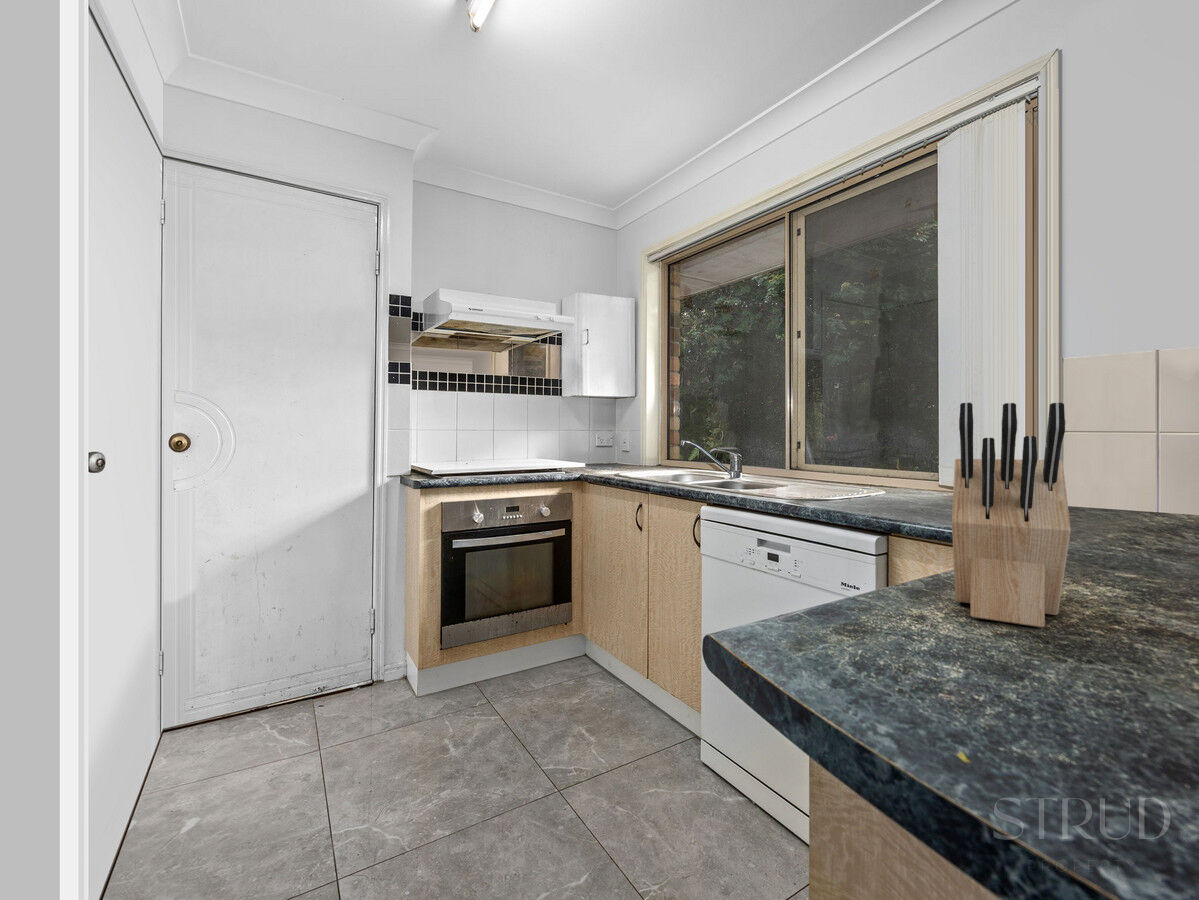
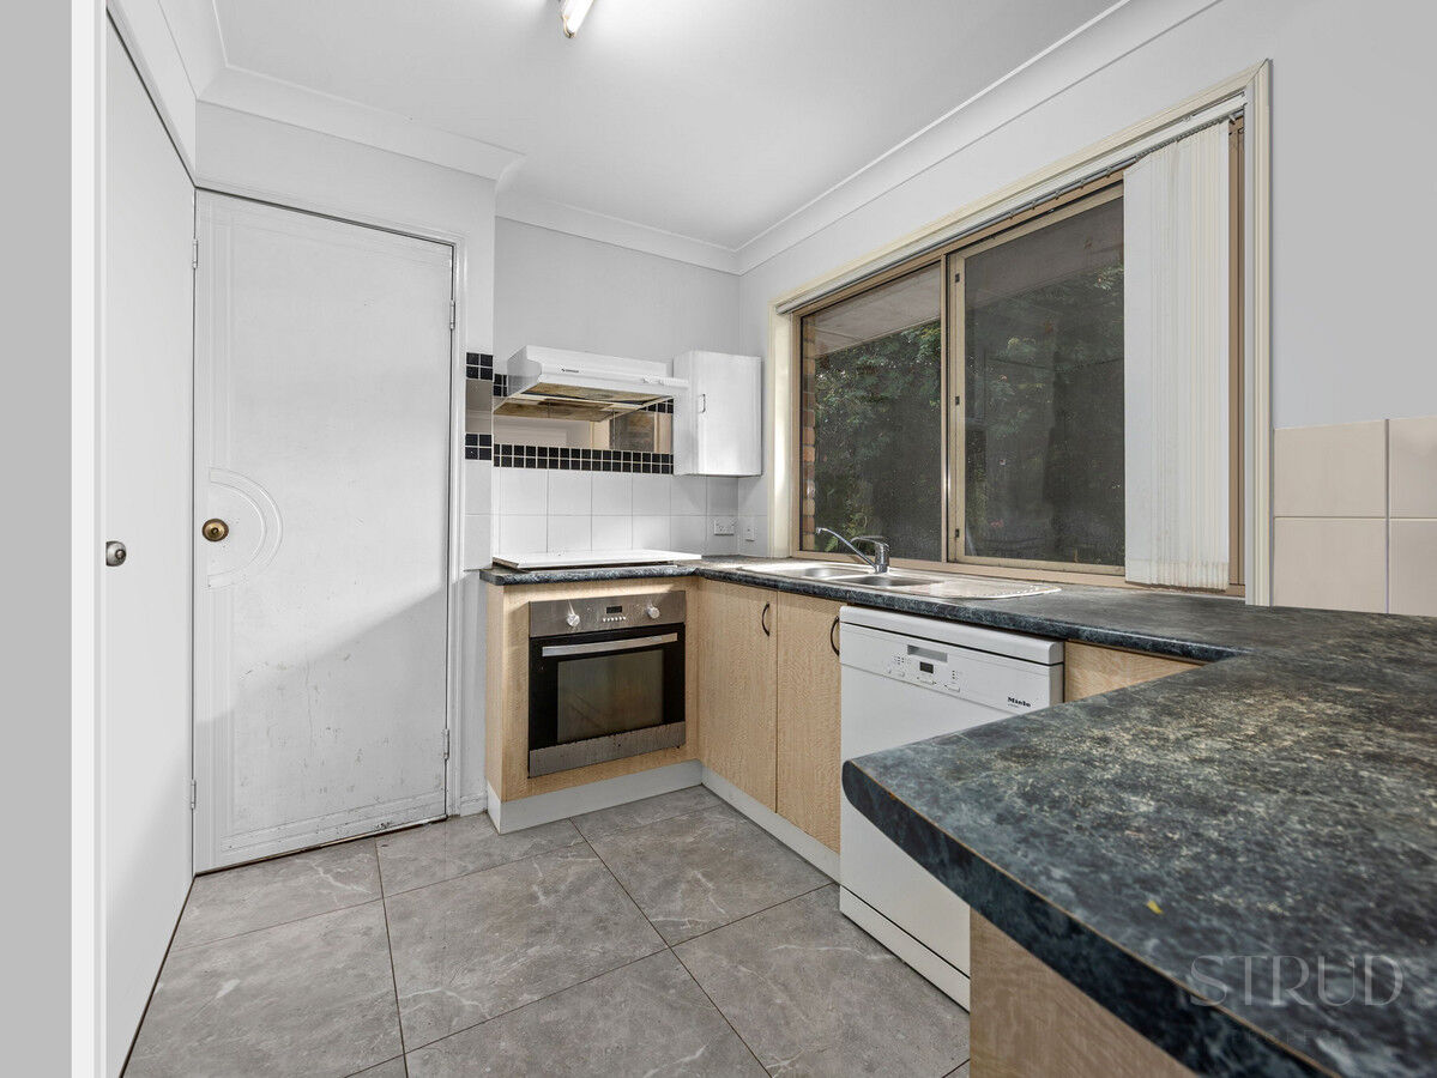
- knife block [951,402,1072,629]
